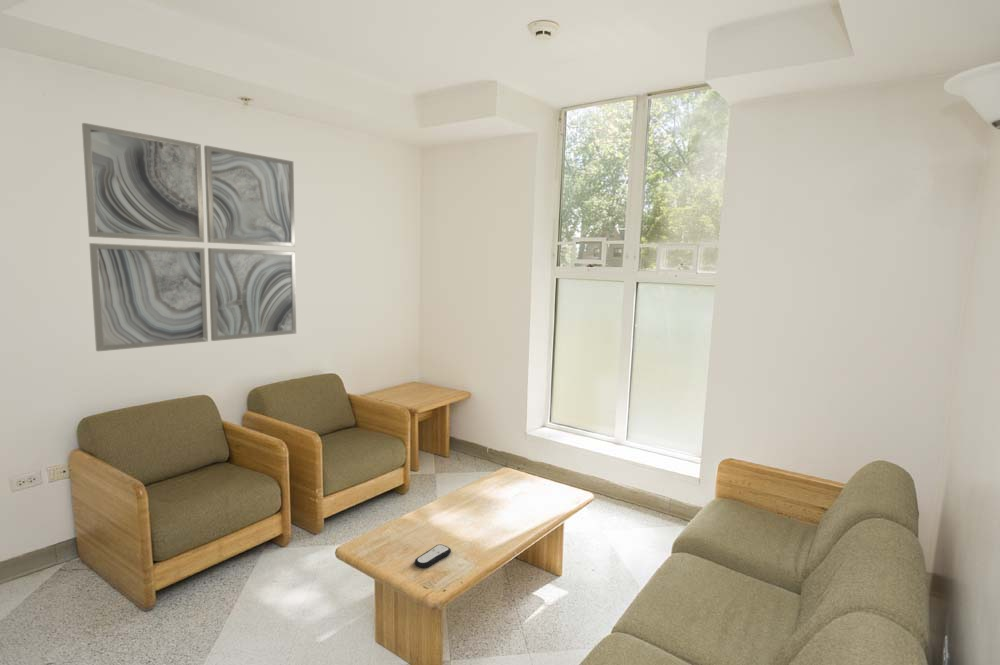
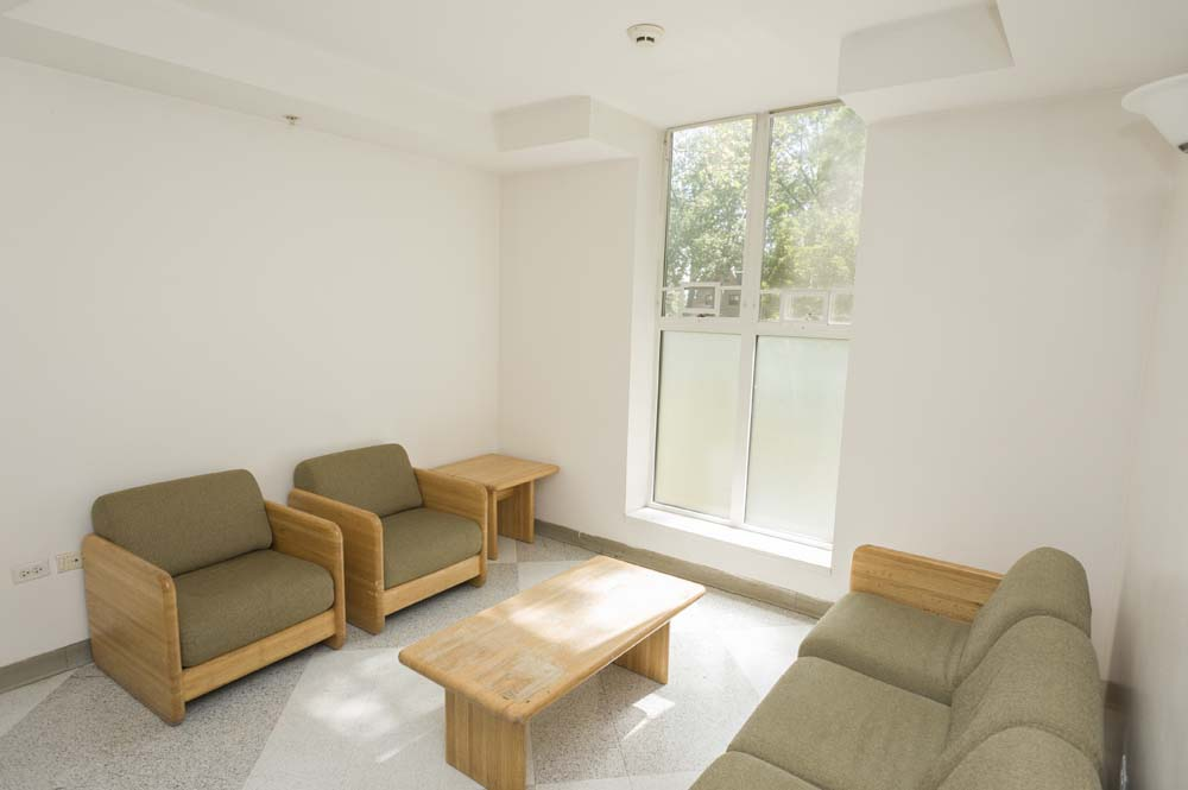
- remote control [414,543,452,569]
- wall art [81,122,297,352]
